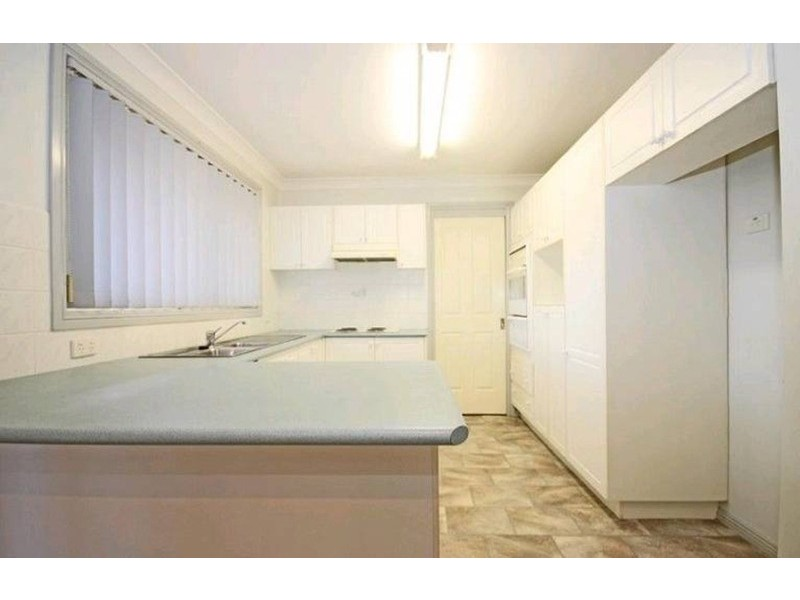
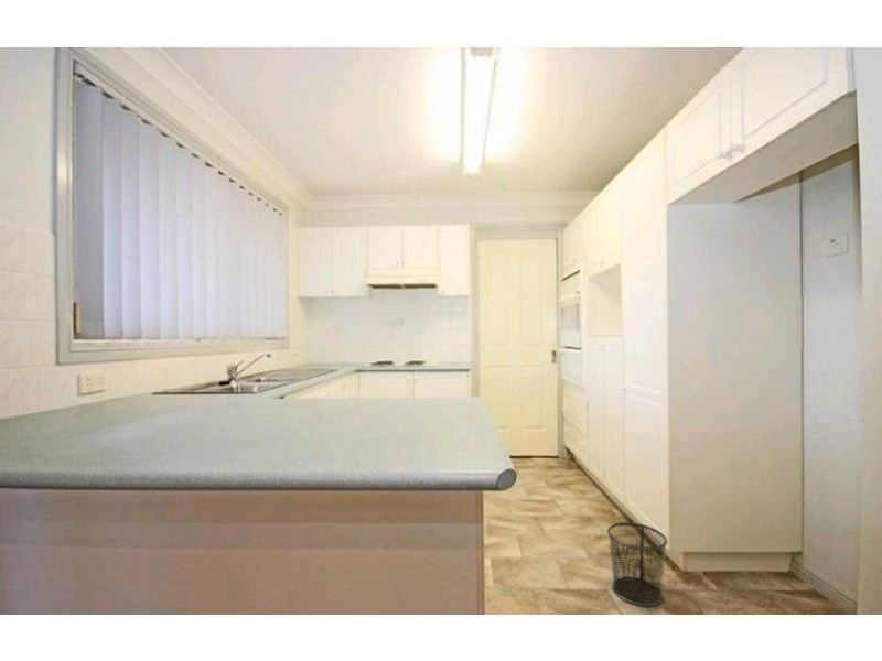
+ waste bin [606,521,668,607]
